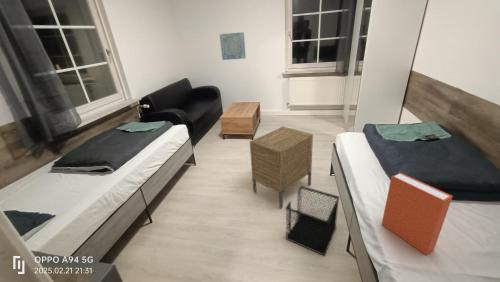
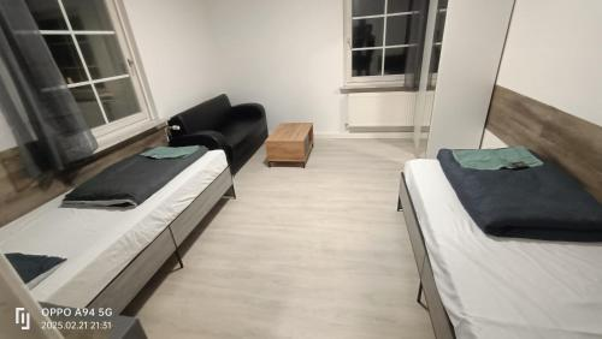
- wastebasket [285,185,340,257]
- book [381,171,454,256]
- wall art [219,31,247,61]
- nightstand [248,126,314,209]
